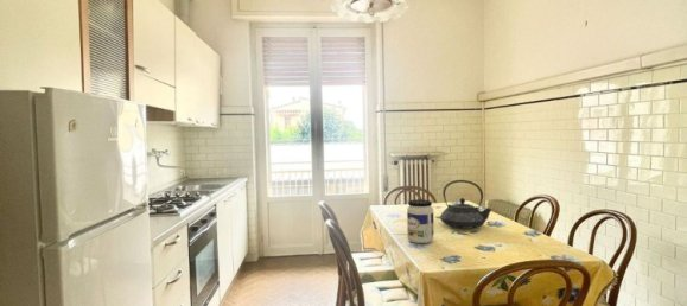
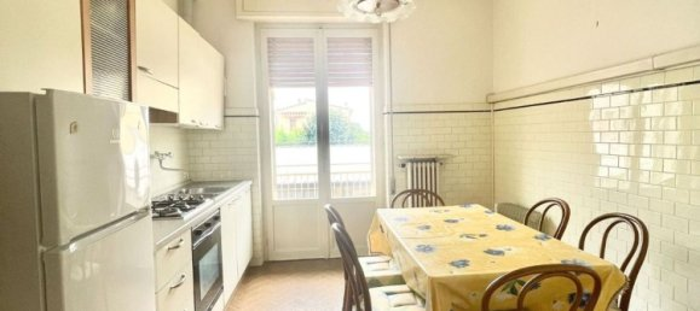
- teapot [439,179,492,230]
- jar [406,198,435,244]
